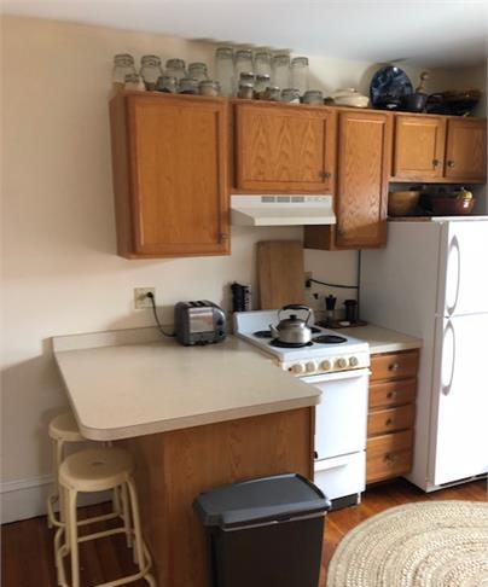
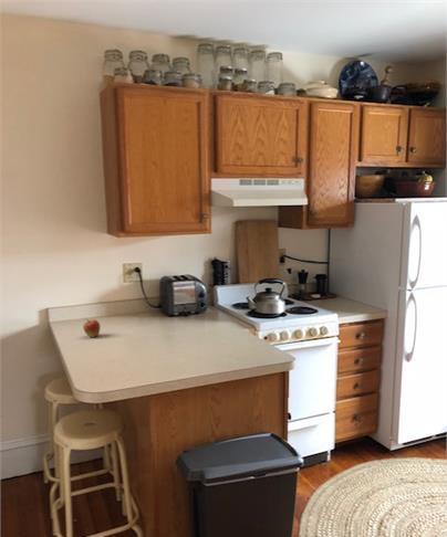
+ apple [82,318,102,338]
